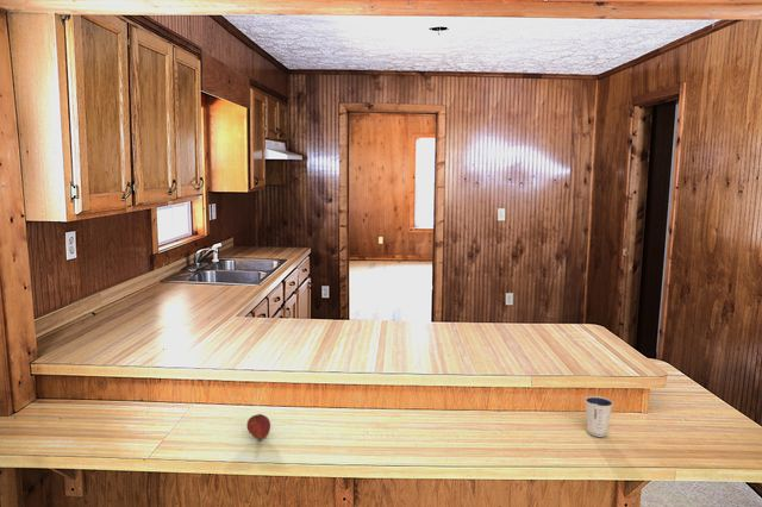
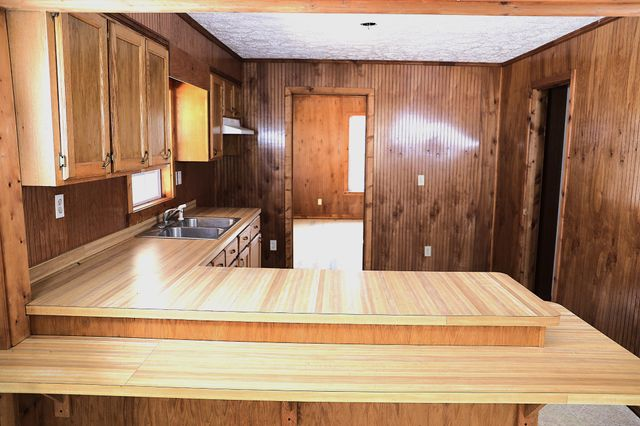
- fruit [245,413,271,442]
- dixie cup [583,395,614,438]
